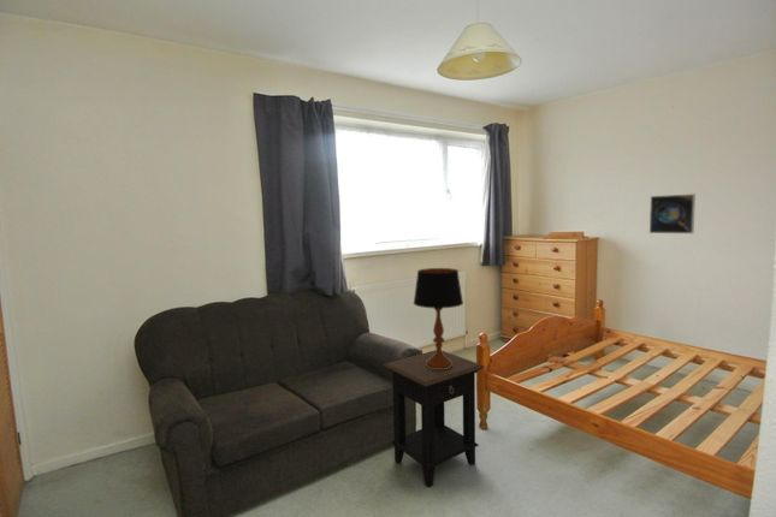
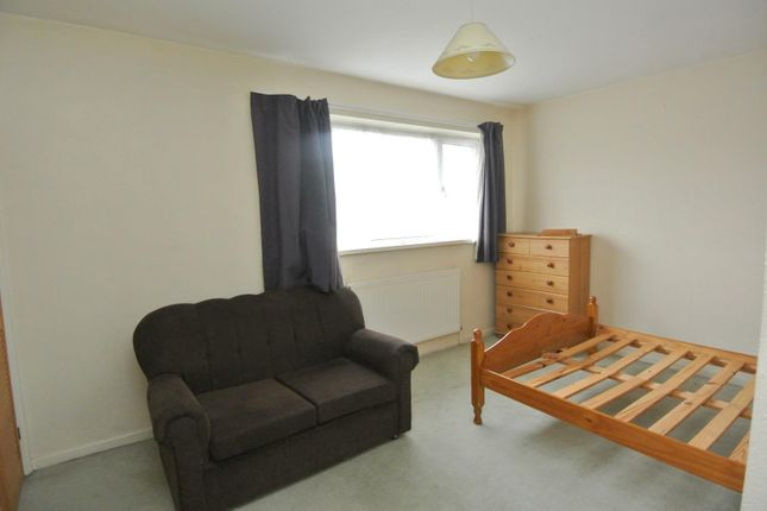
- side table [383,349,486,488]
- table lamp [413,267,464,369]
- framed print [648,192,697,234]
